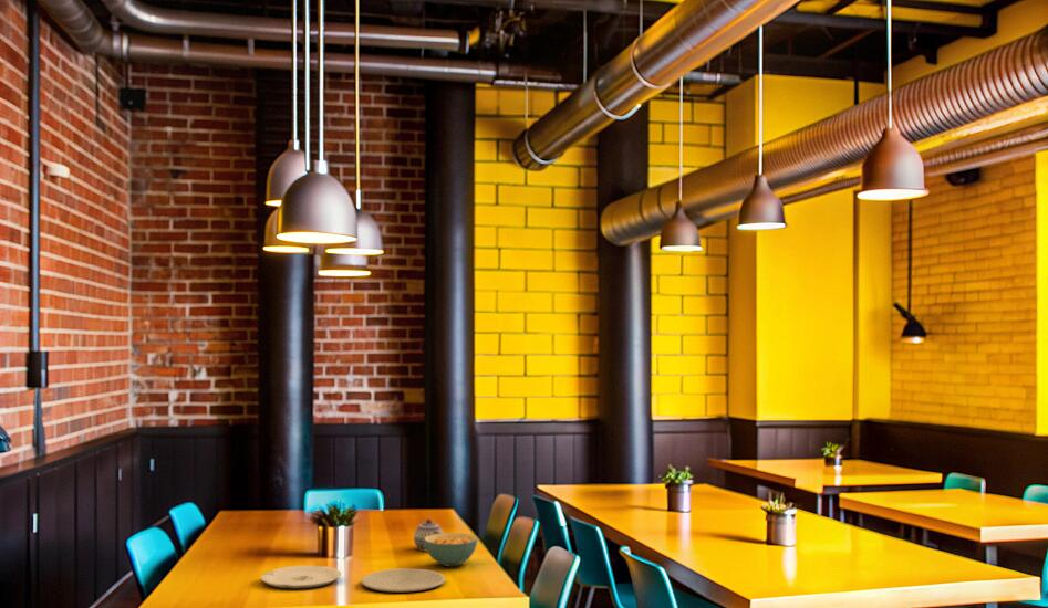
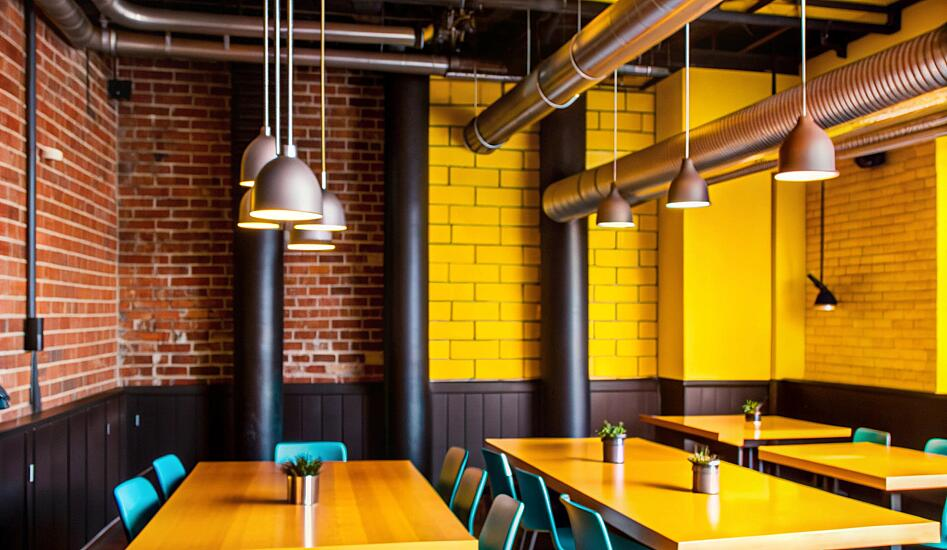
- plate [260,565,343,589]
- teapot [413,518,445,552]
- plate [361,567,446,593]
- cereal bowl [424,532,479,567]
